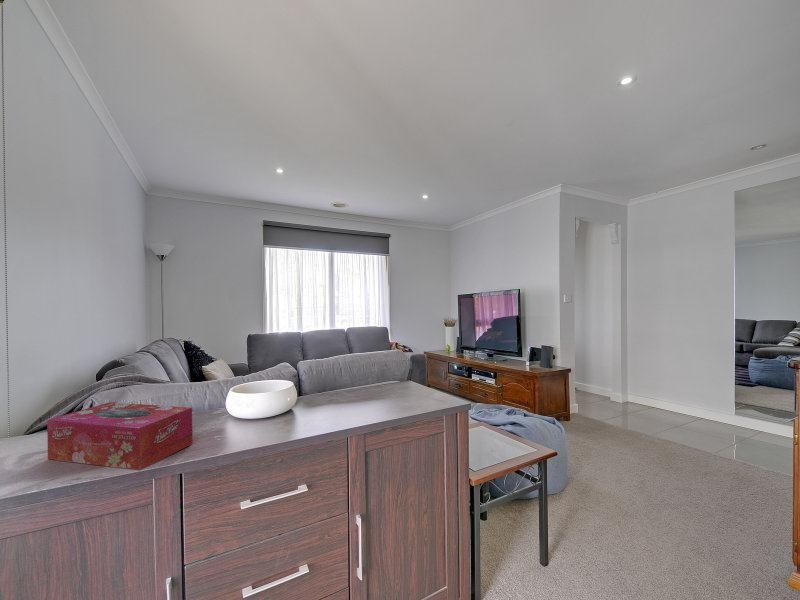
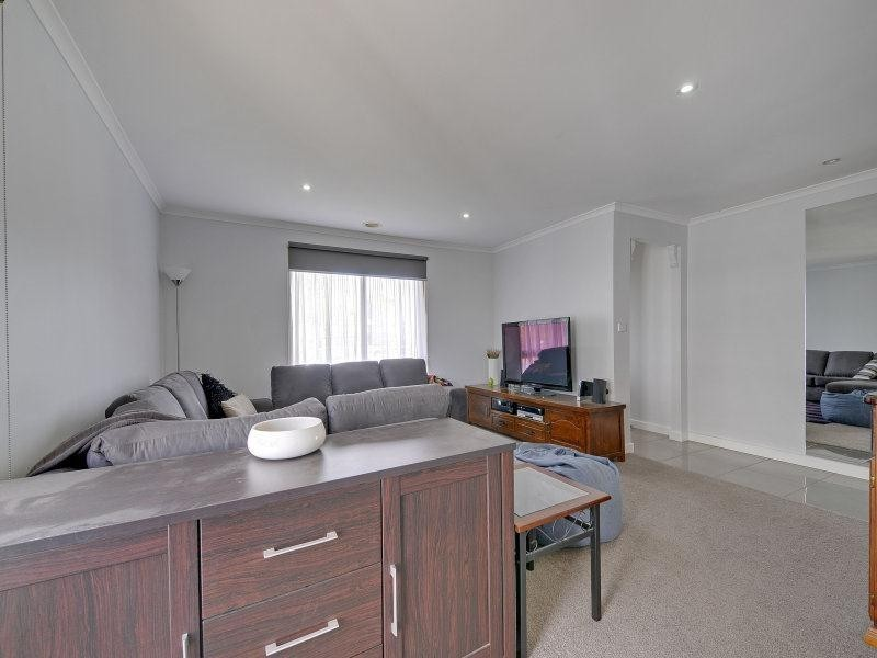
- tissue box [46,401,194,471]
